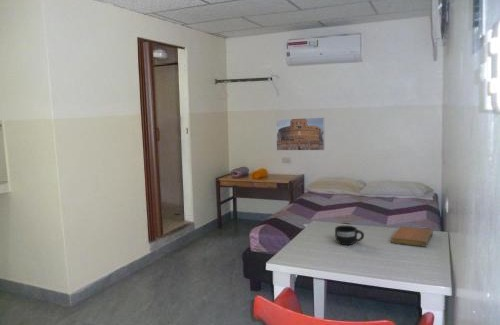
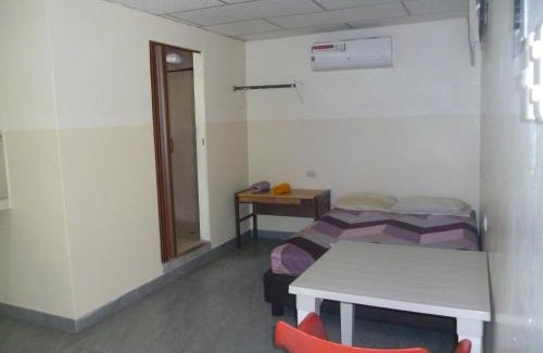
- mug [334,224,365,246]
- notebook [390,225,434,248]
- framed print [275,116,326,152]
